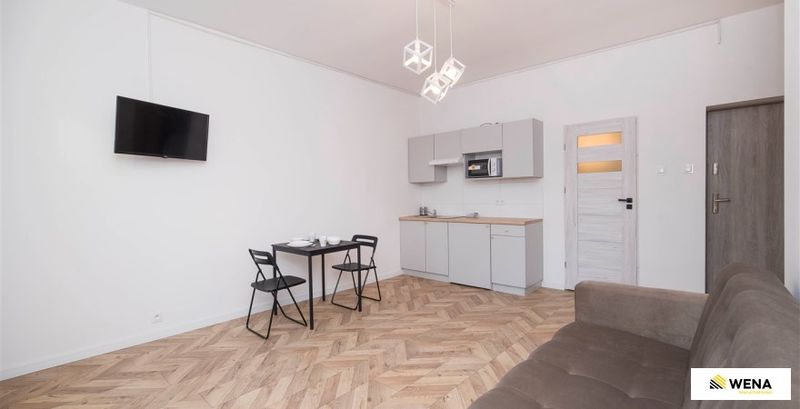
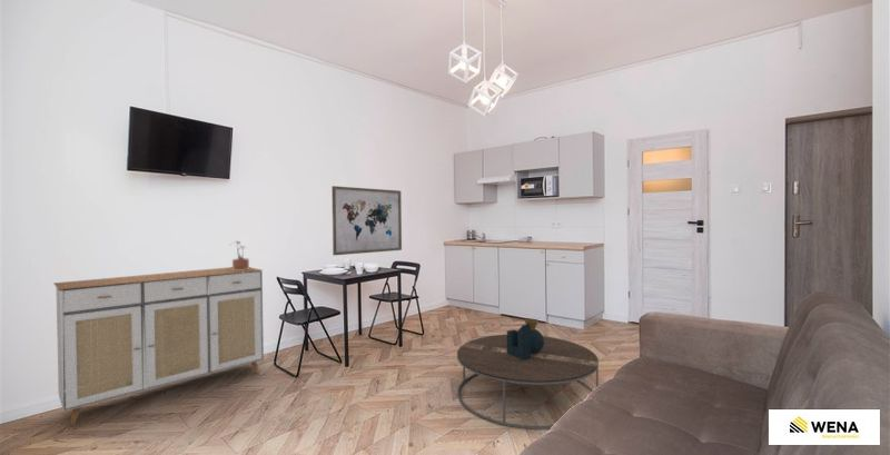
+ coffee table [456,317,600,431]
+ wall art [330,185,403,256]
+ potted plant [229,240,250,270]
+ sideboard [52,266,265,427]
